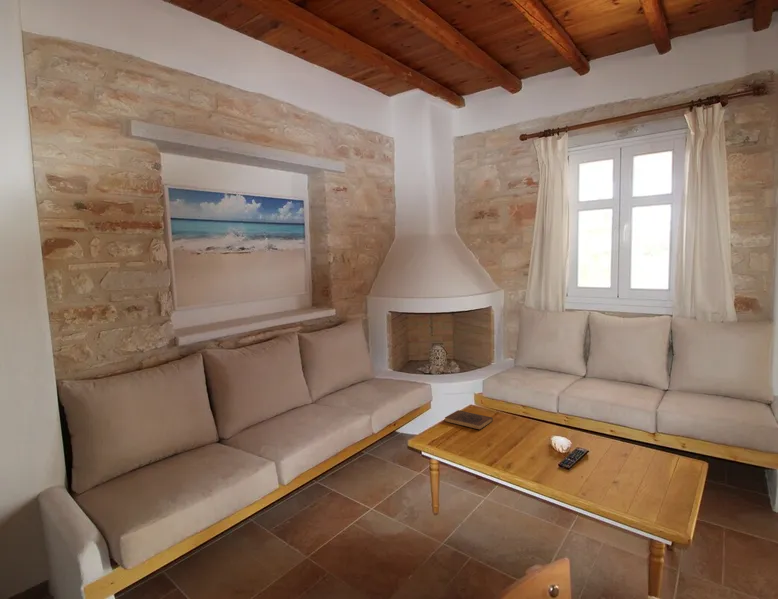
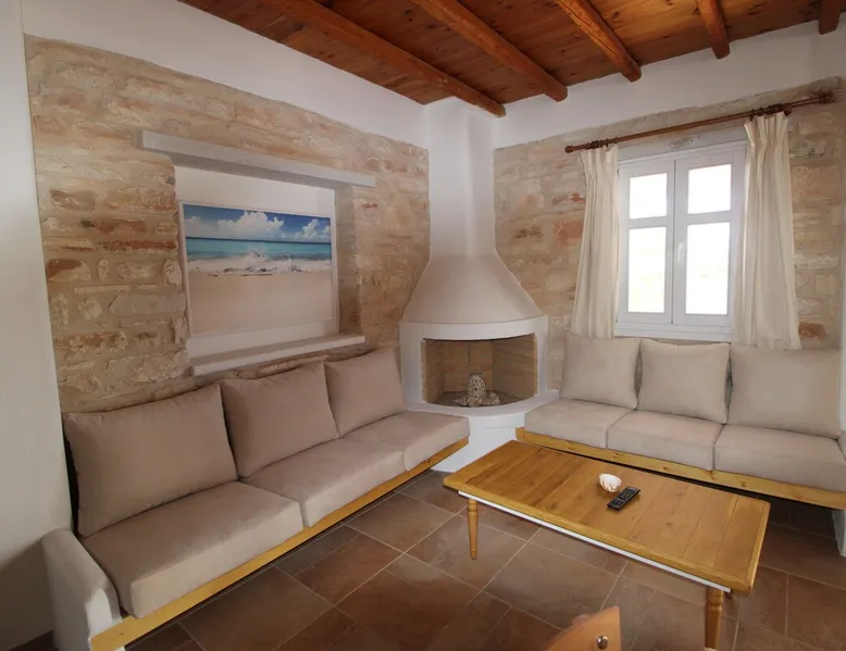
- book [444,409,494,430]
